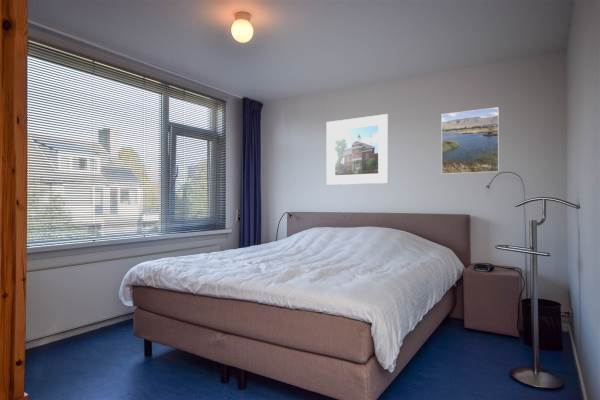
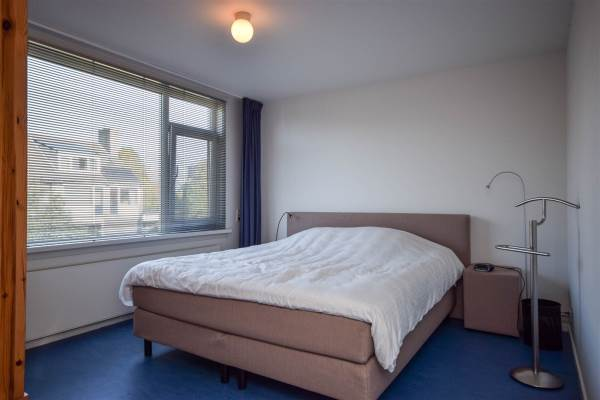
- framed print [326,113,389,186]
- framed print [441,106,500,175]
